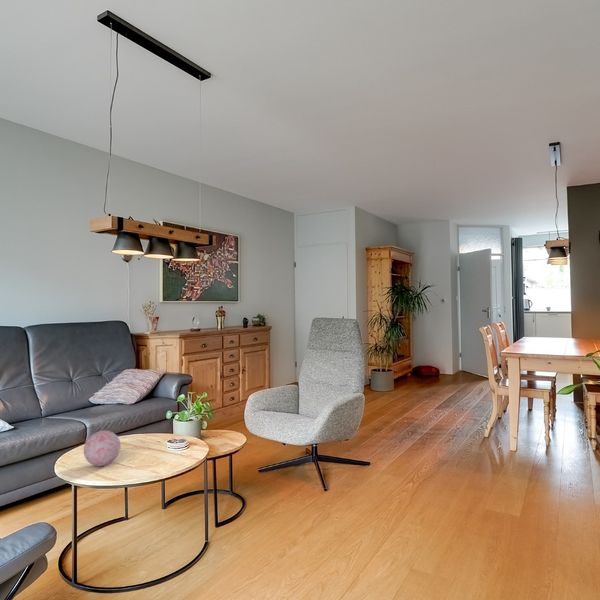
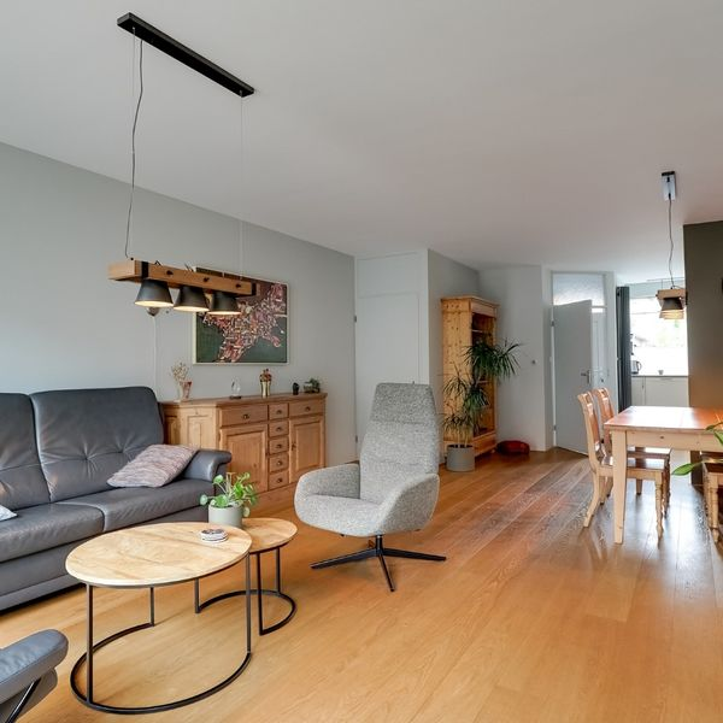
- decorative orb [83,429,122,467]
